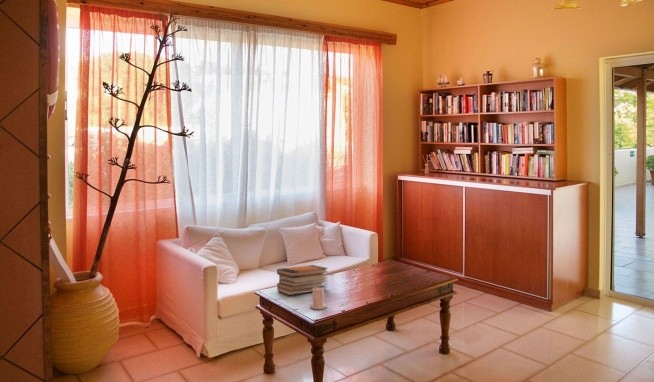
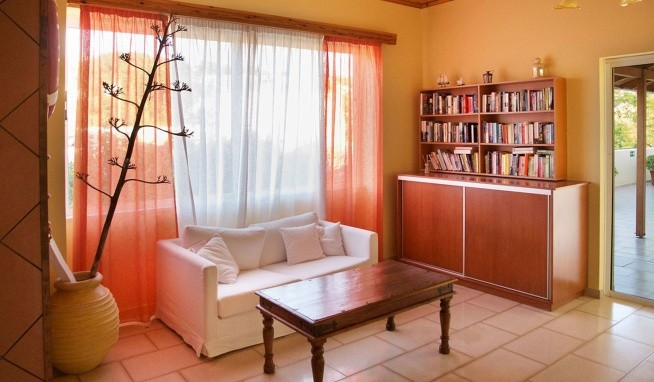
- book stack [276,264,329,296]
- candle [309,286,328,310]
